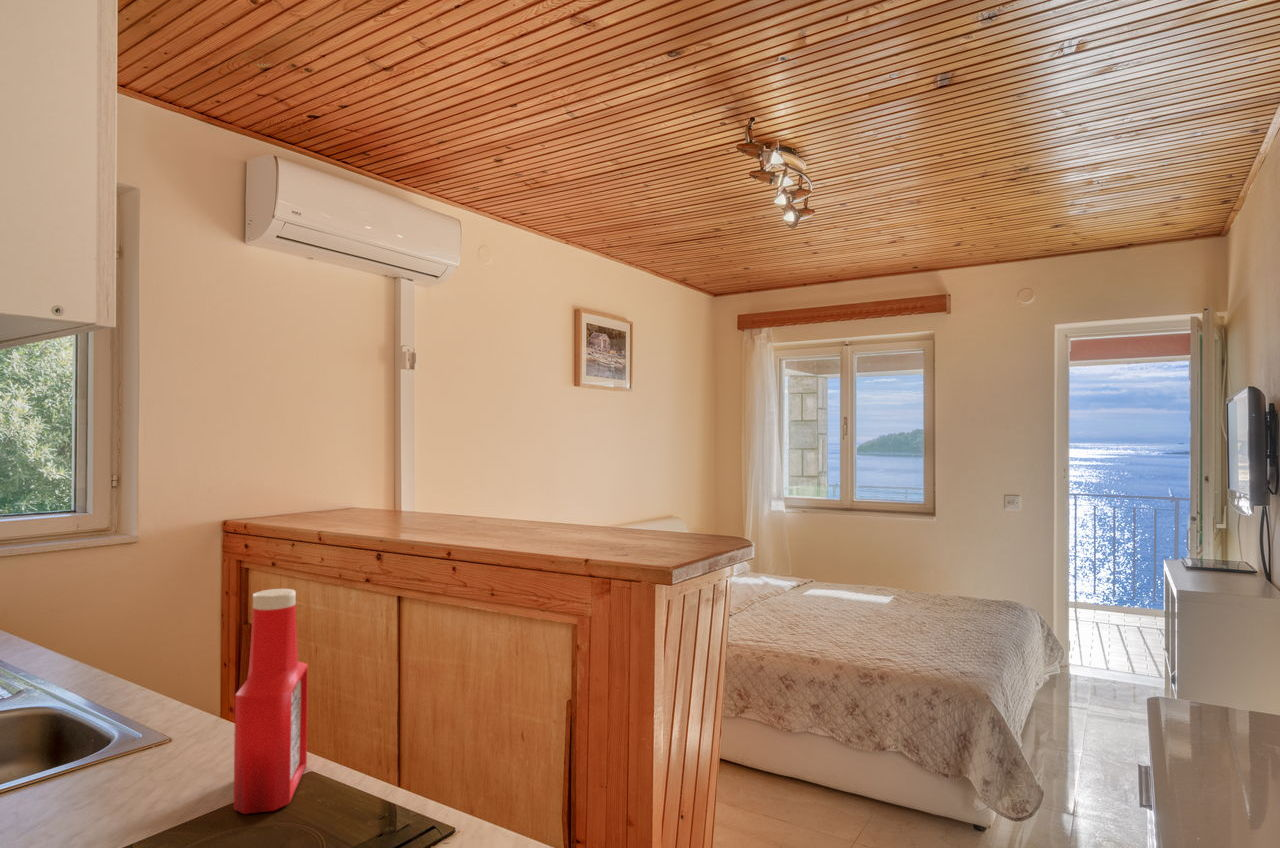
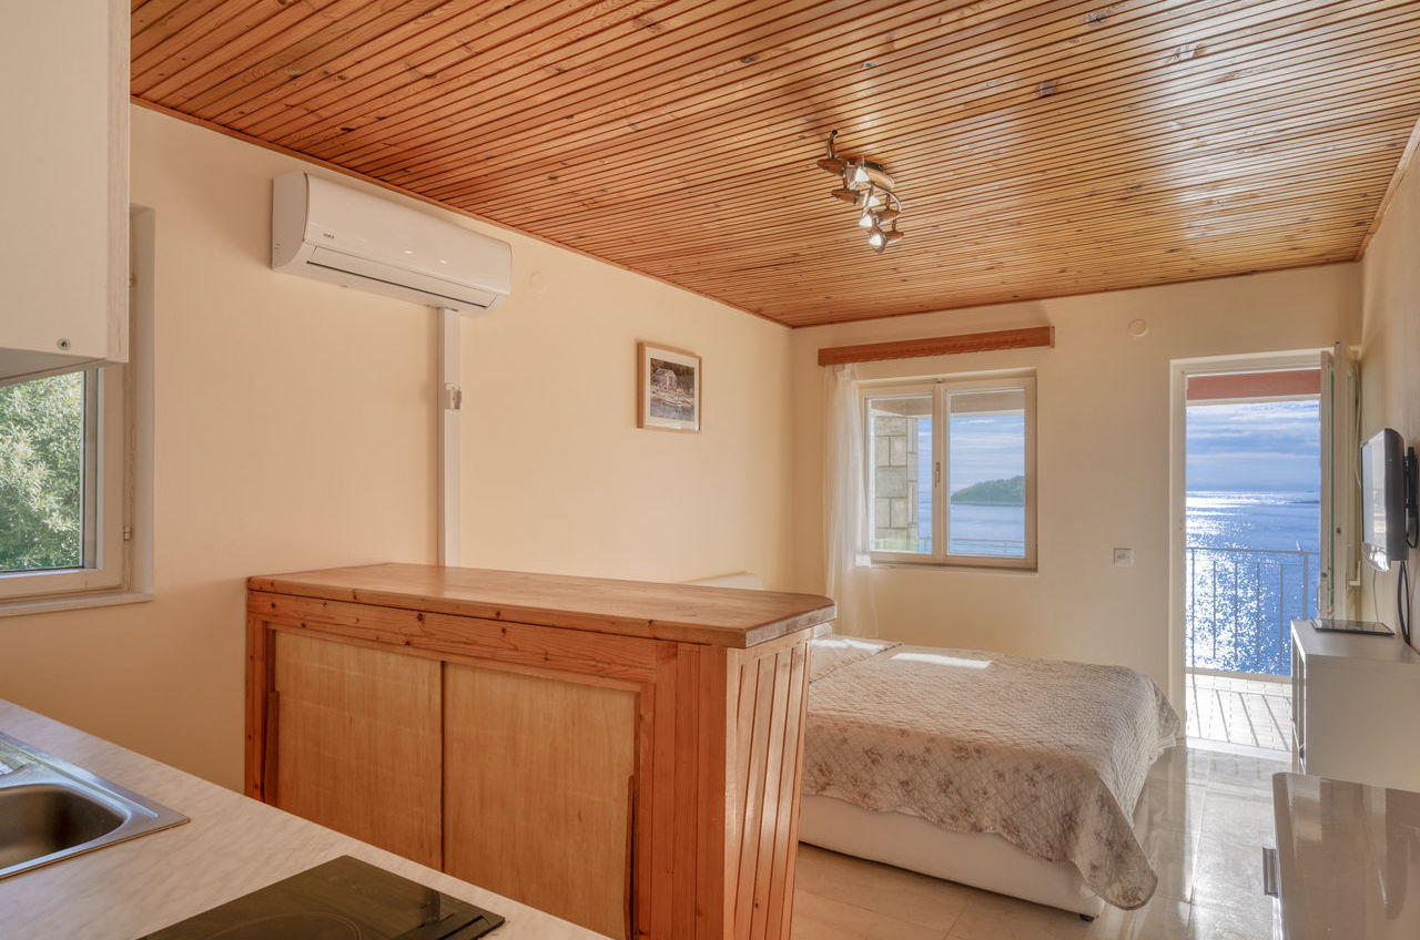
- soap bottle [233,588,309,815]
